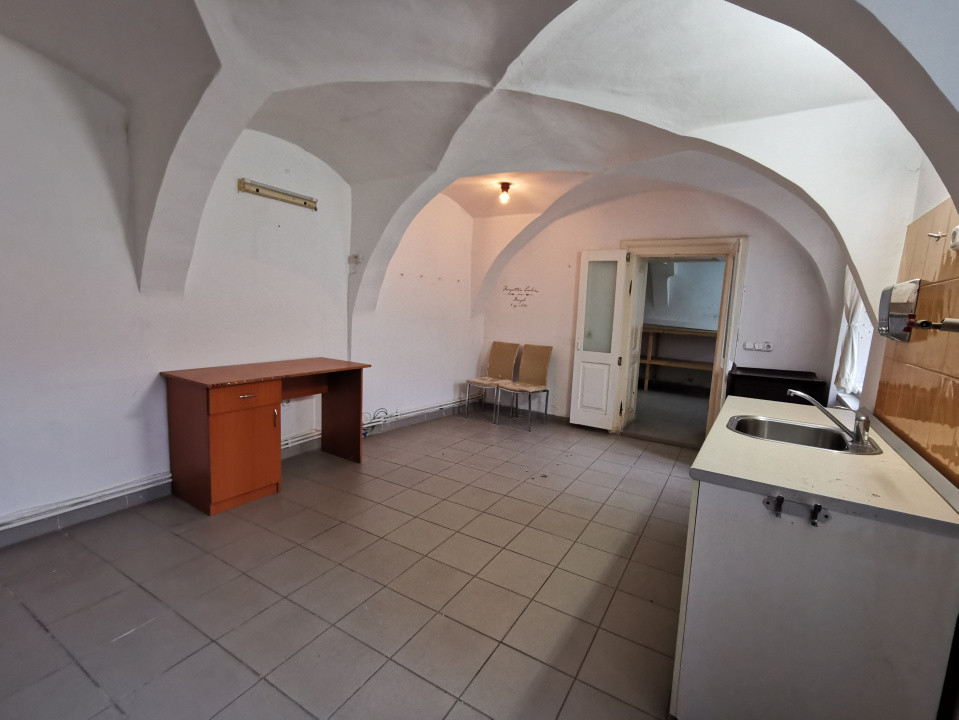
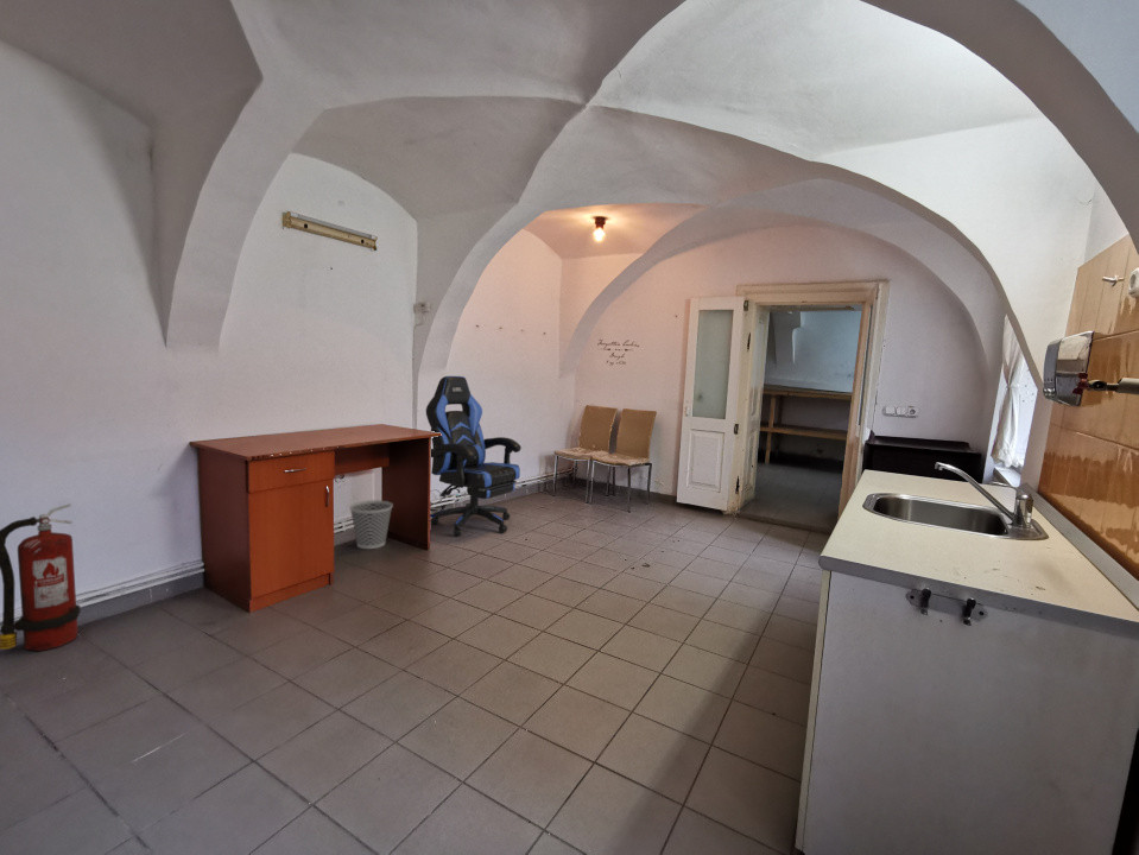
+ chair [425,375,523,538]
+ wastebasket [348,499,394,550]
+ fire extinguisher [0,502,82,652]
